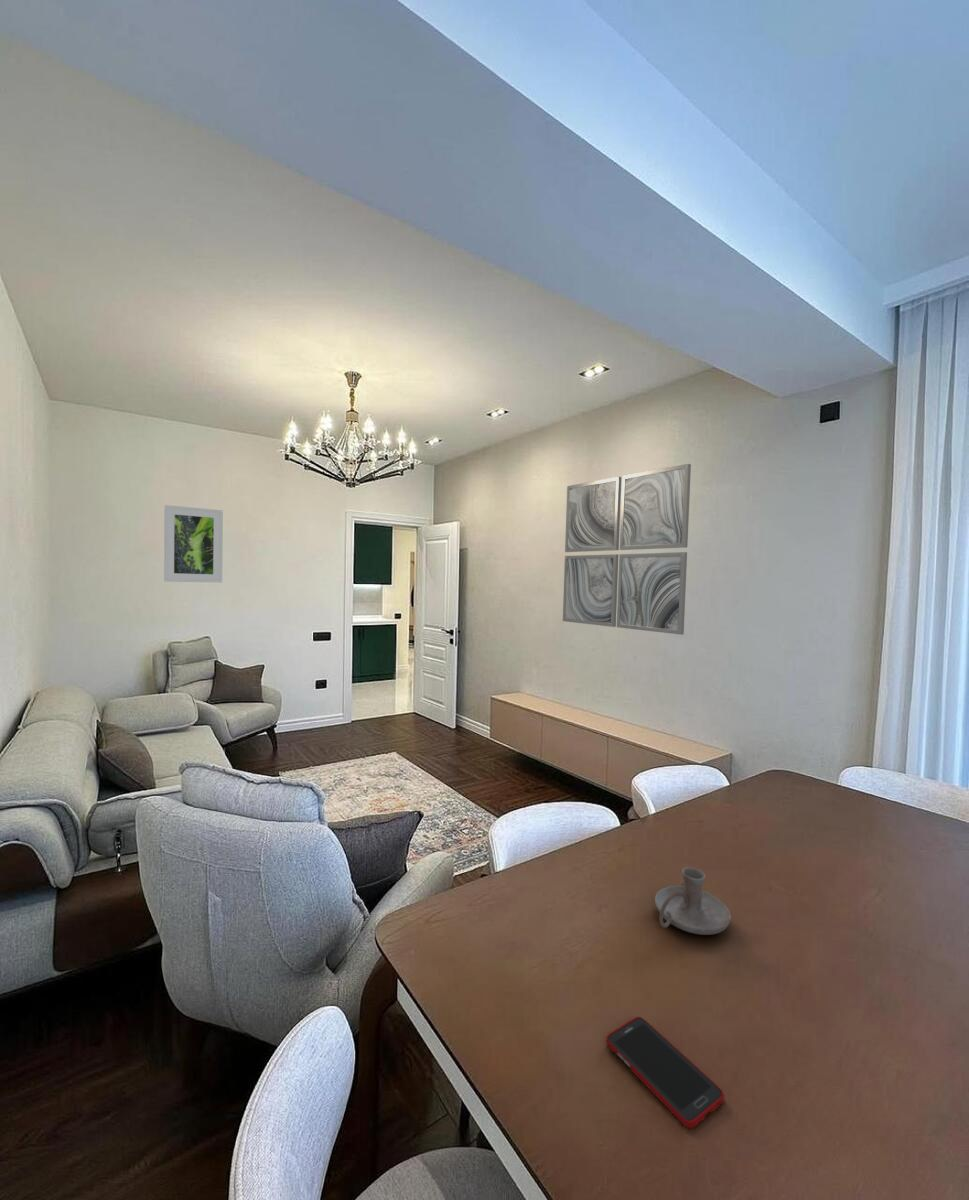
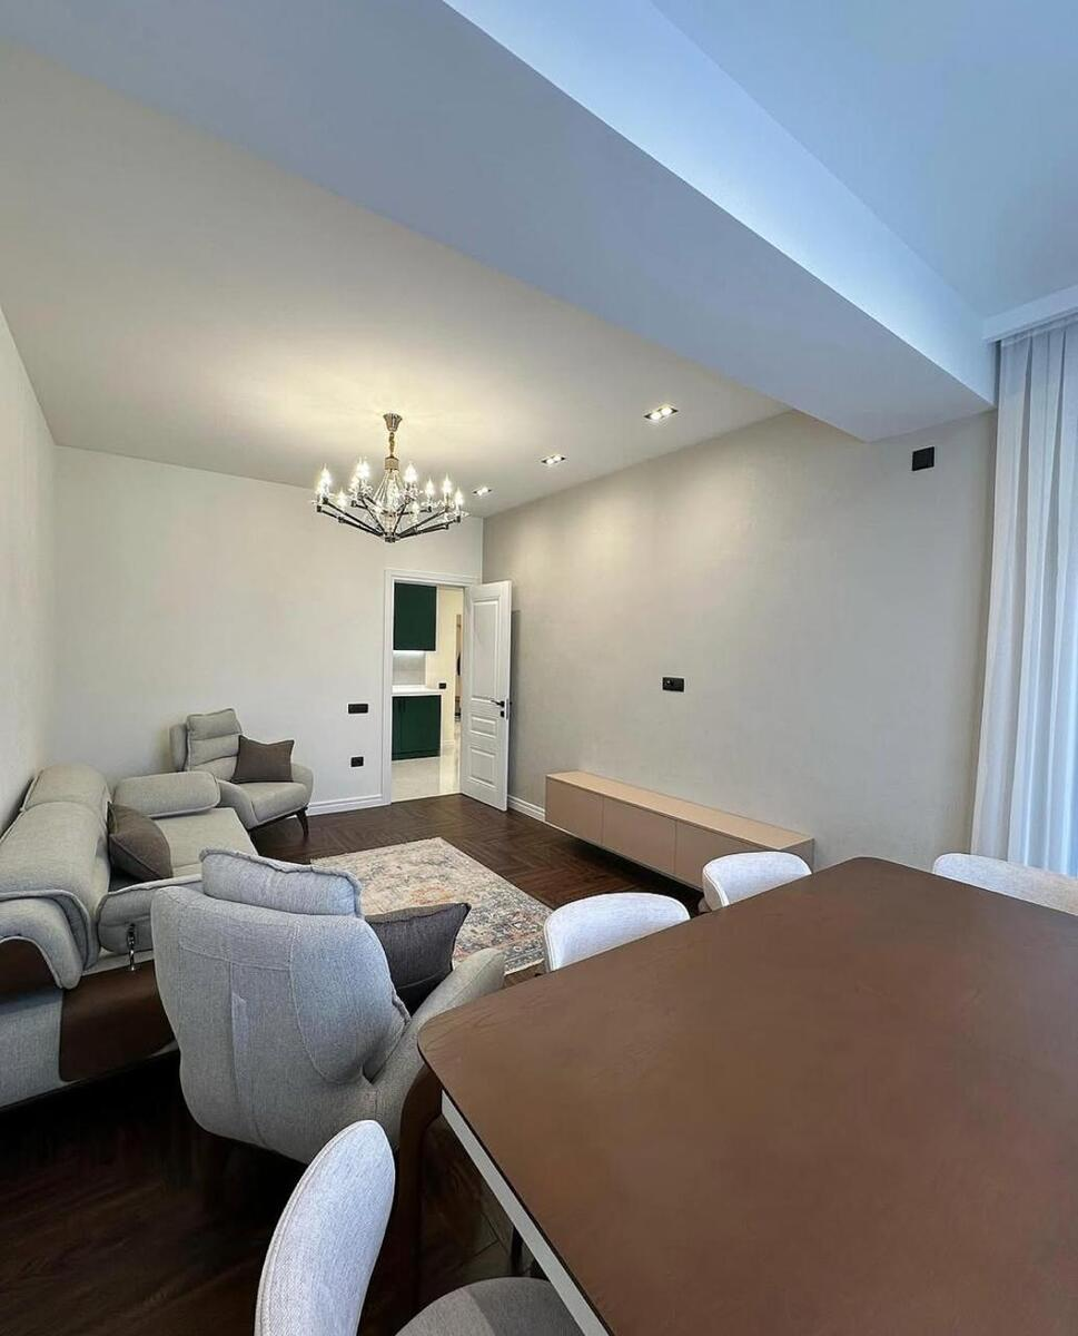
- cell phone [605,1016,725,1129]
- wall art [562,463,692,636]
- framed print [163,504,224,584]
- candle holder [654,866,732,936]
